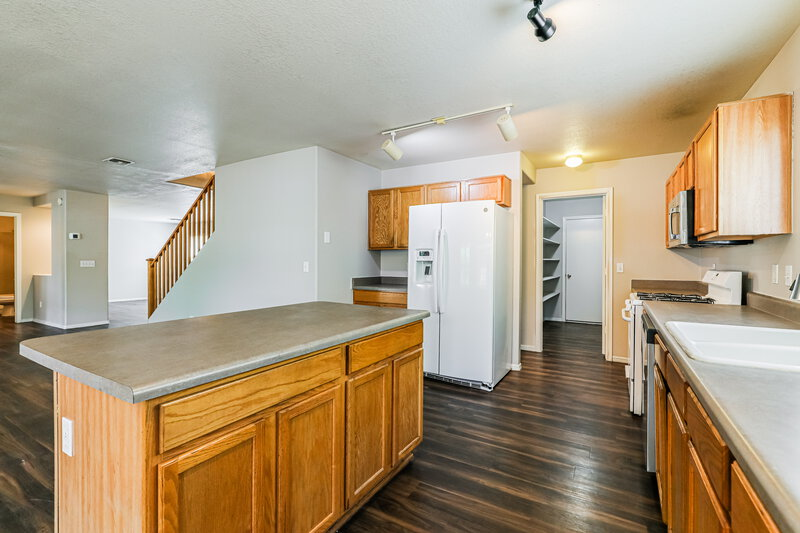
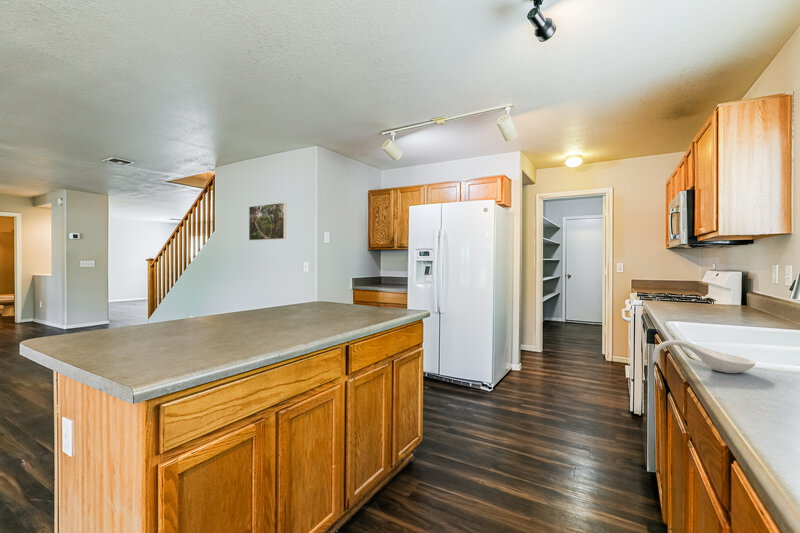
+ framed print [248,202,287,241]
+ spoon rest [651,339,756,374]
